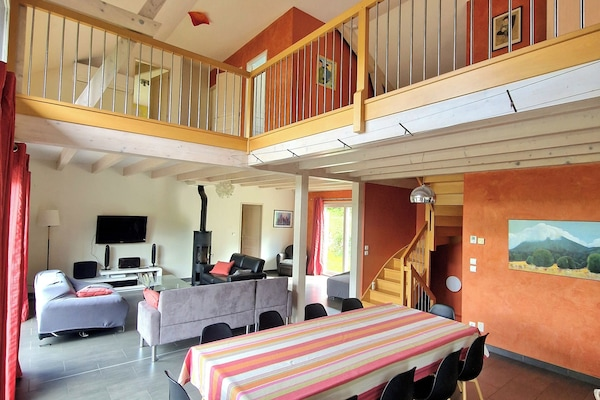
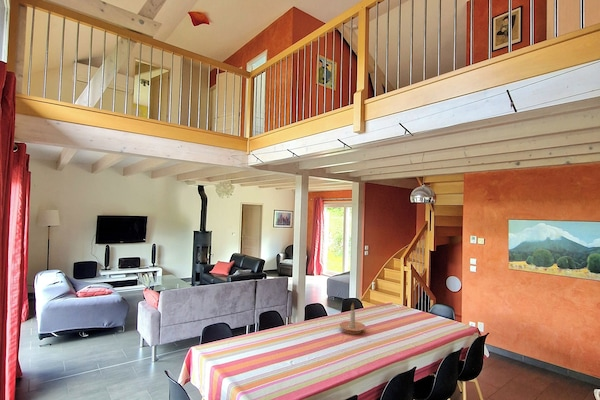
+ candle holder [339,302,367,335]
